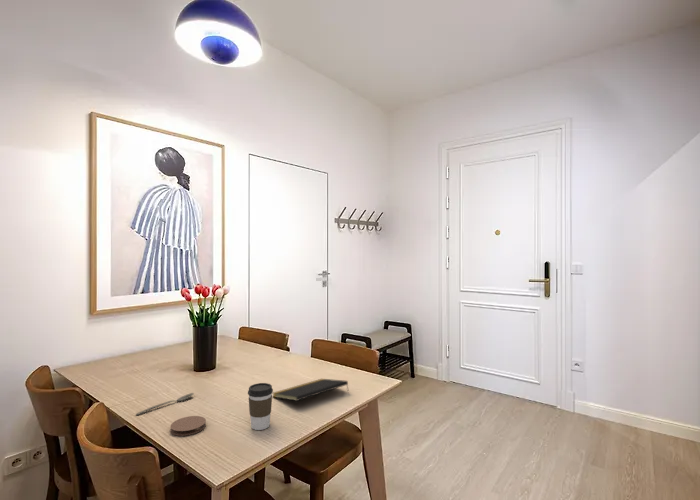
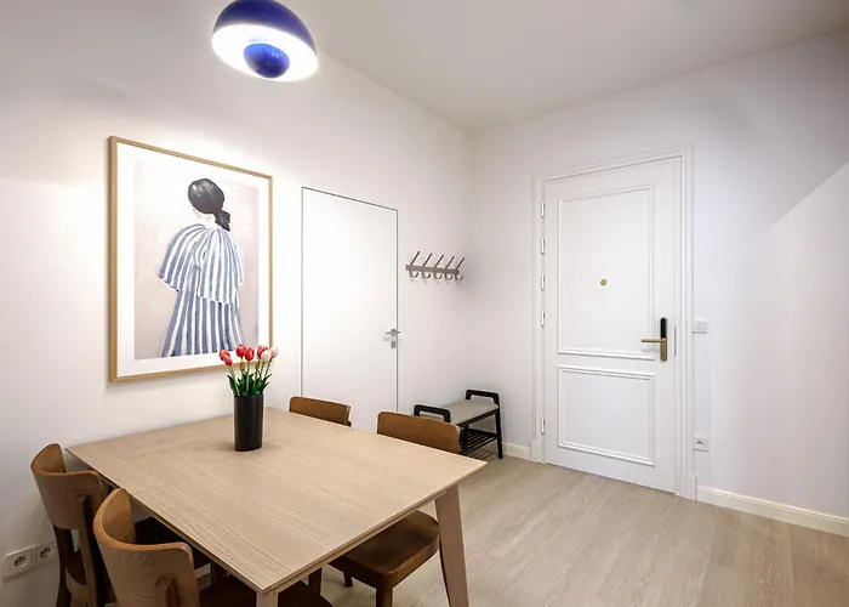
- coaster [170,415,207,437]
- coffee cup [247,382,274,431]
- notepad [272,378,350,402]
- spoon [135,392,195,416]
